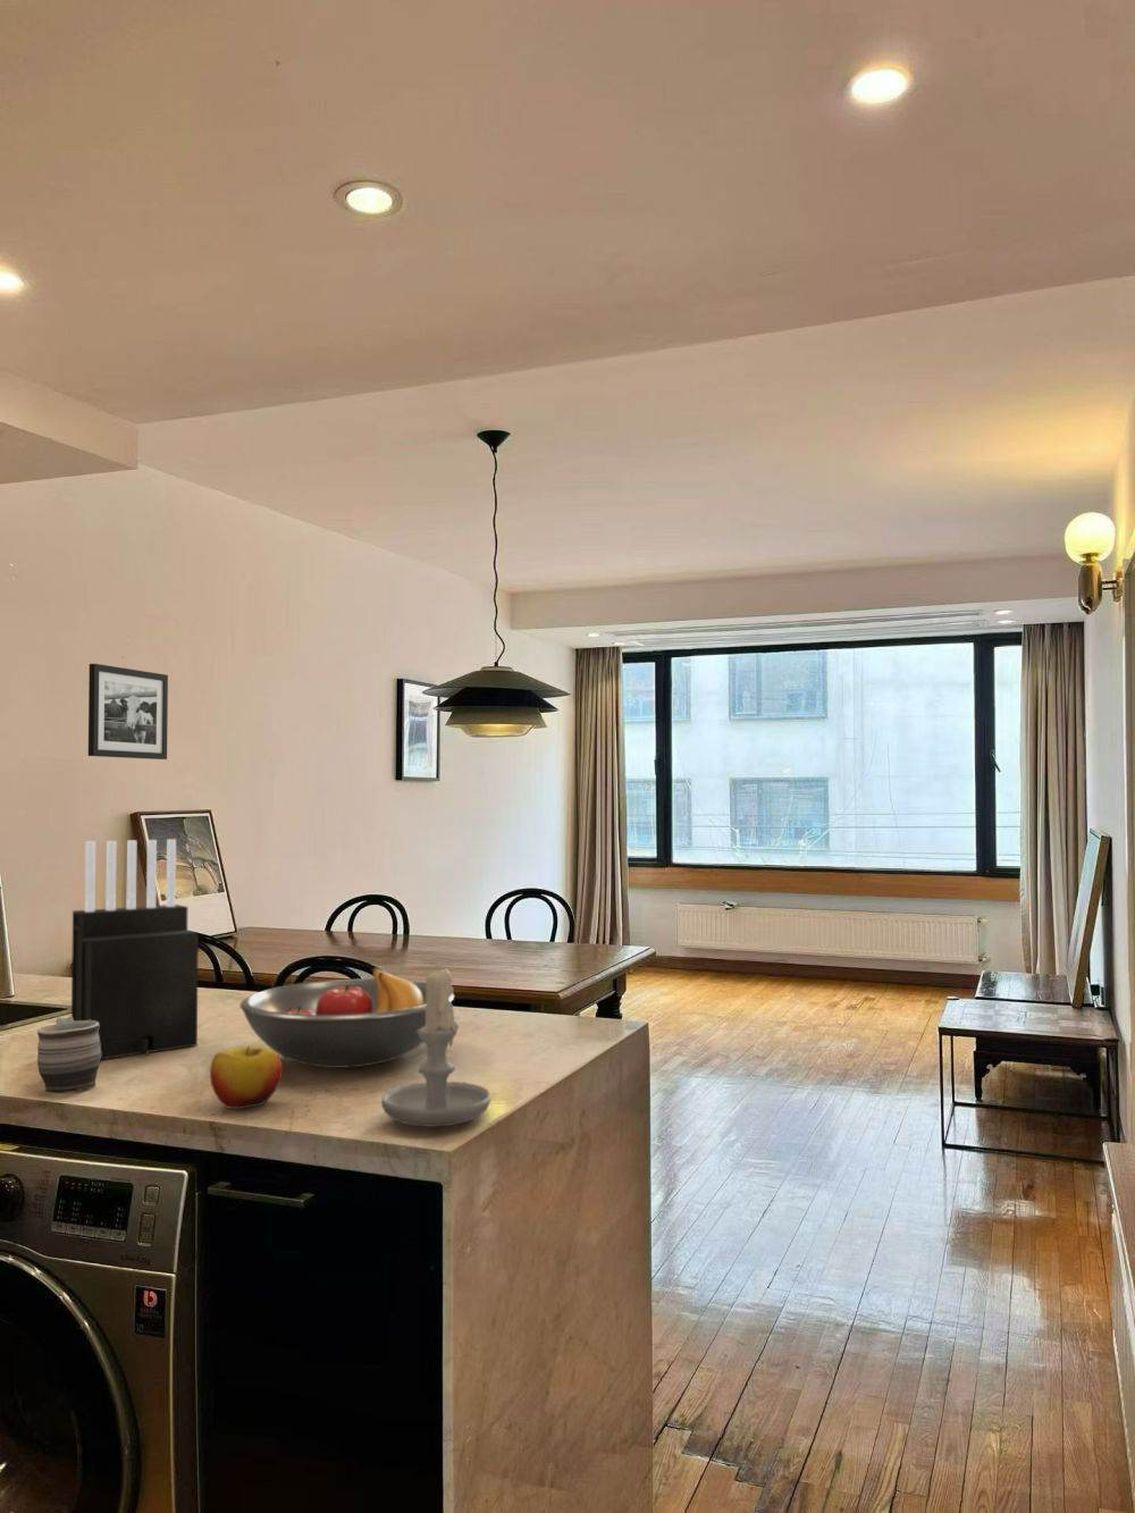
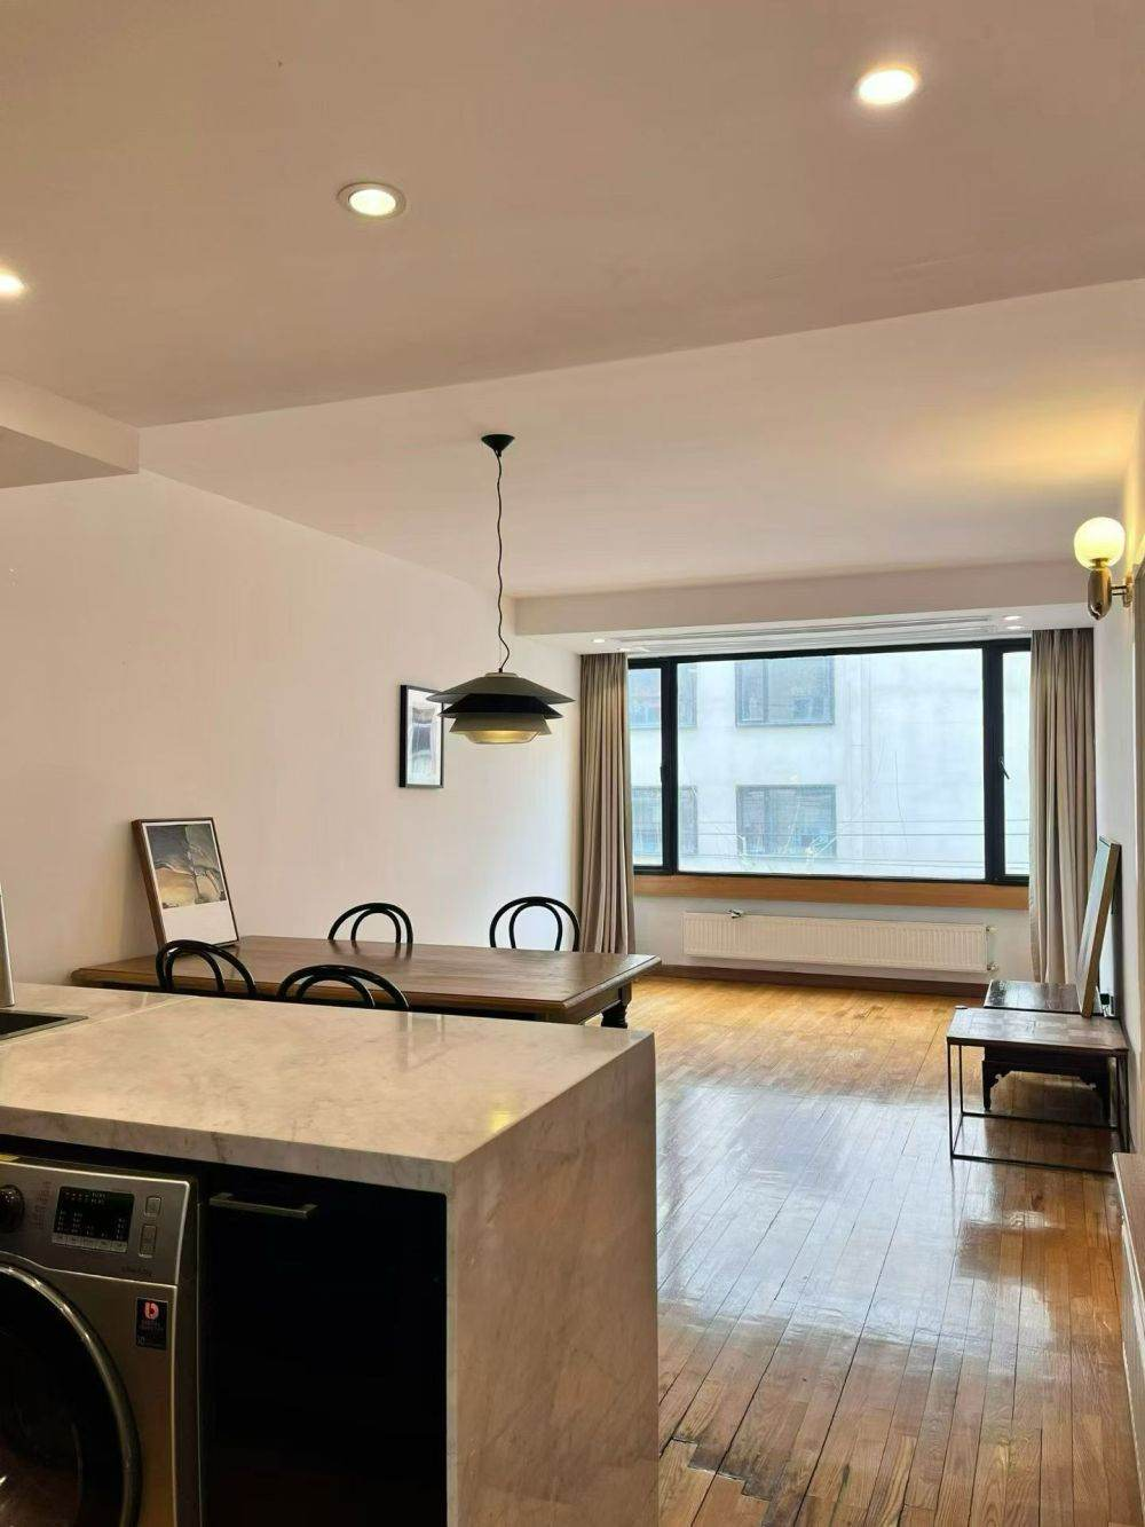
- mug [36,1016,101,1095]
- picture frame [87,663,169,761]
- candle [380,963,491,1128]
- apple [209,1046,284,1110]
- knife block [70,838,200,1060]
- fruit bowl [238,967,455,1069]
